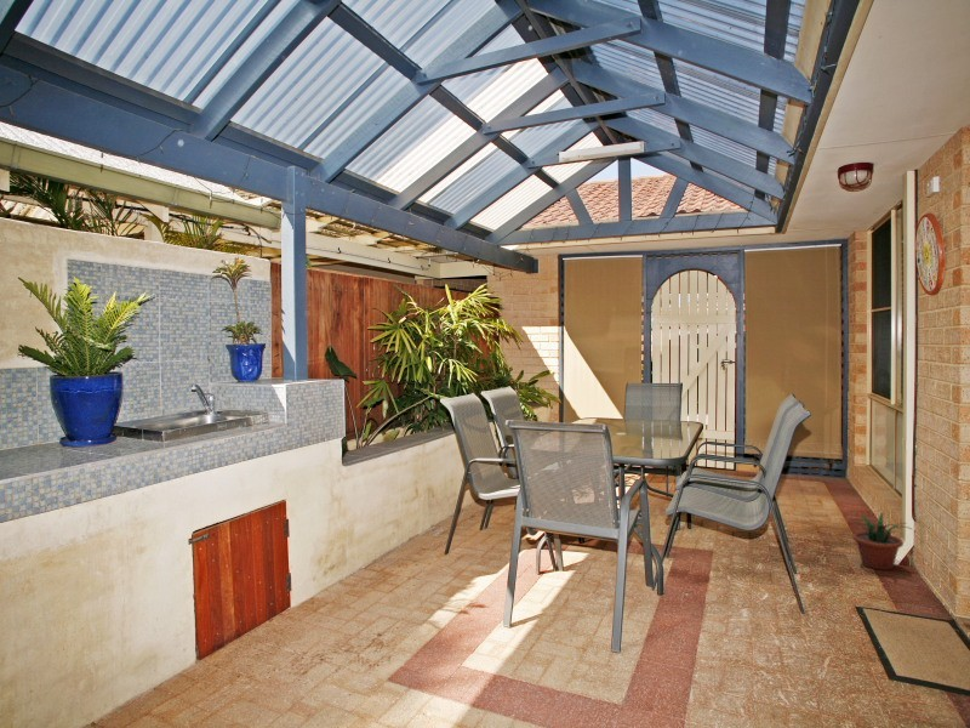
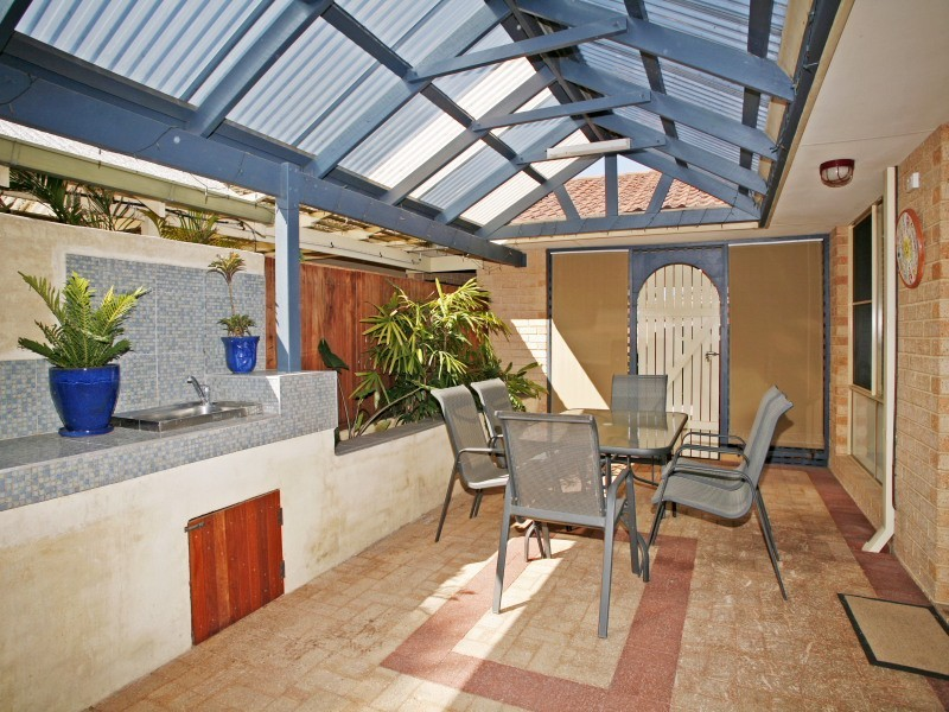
- potted plant [851,512,913,571]
